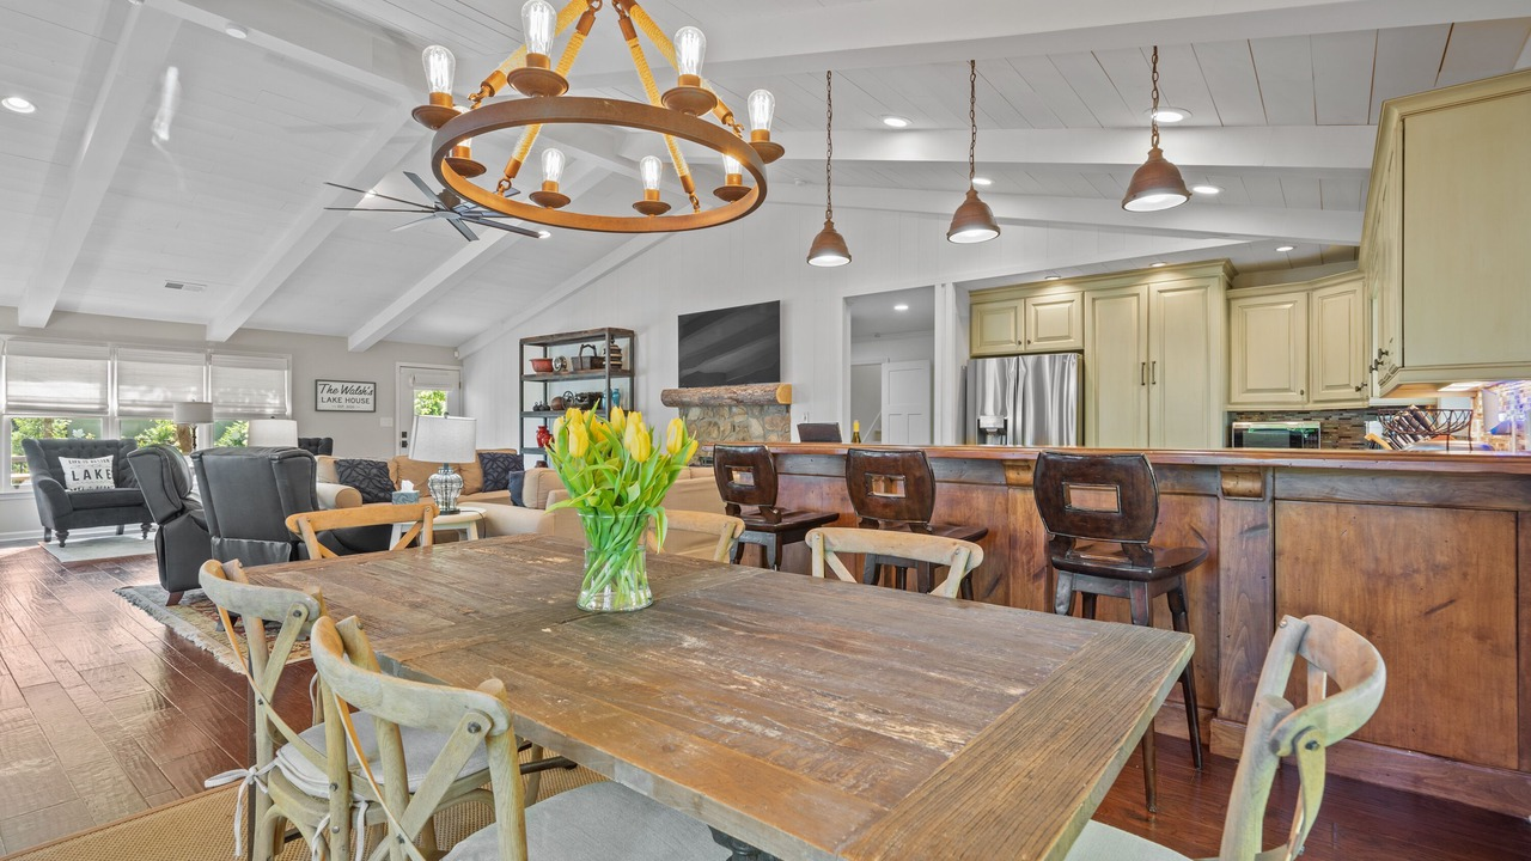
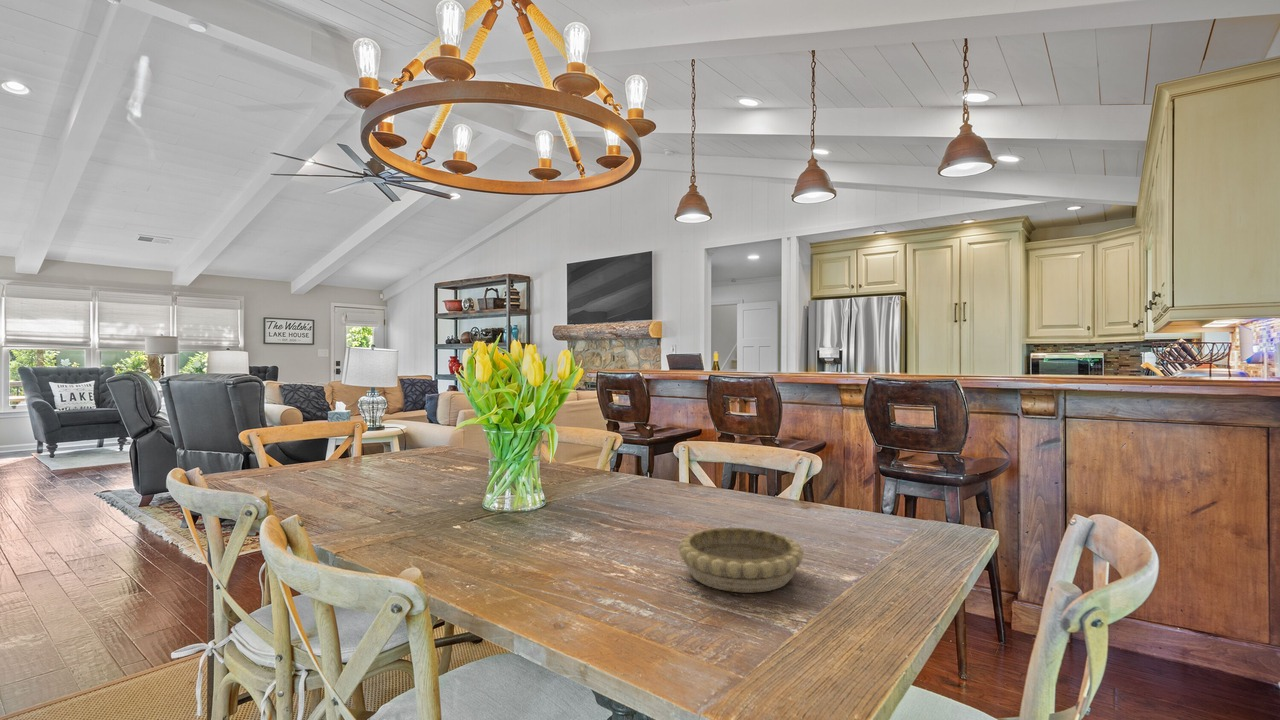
+ decorative bowl [677,526,805,593]
